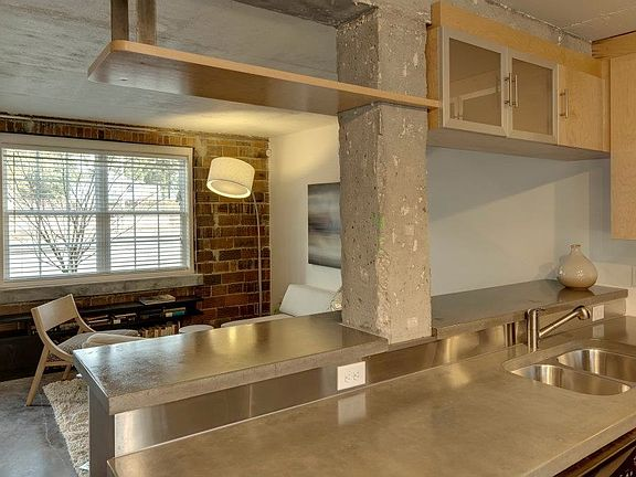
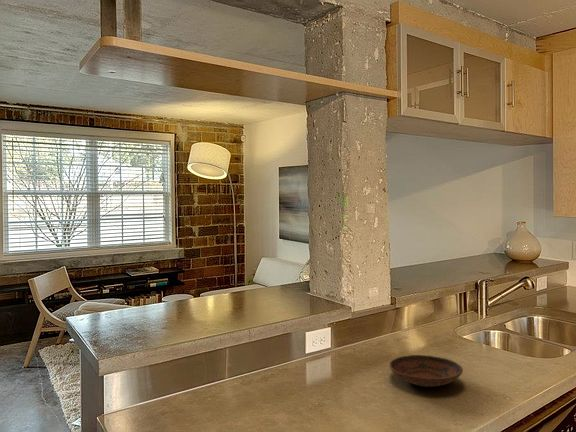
+ bowl [389,354,464,388]
